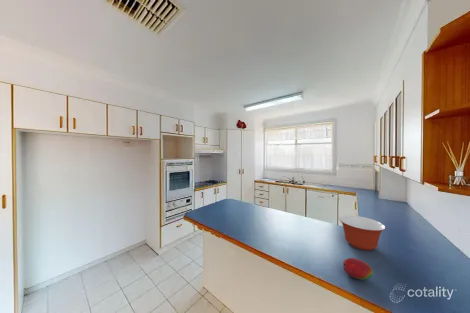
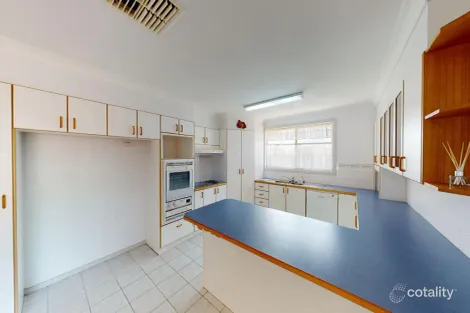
- mixing bowl [338,214,386,251]
- fruit [342,257,374,280]
